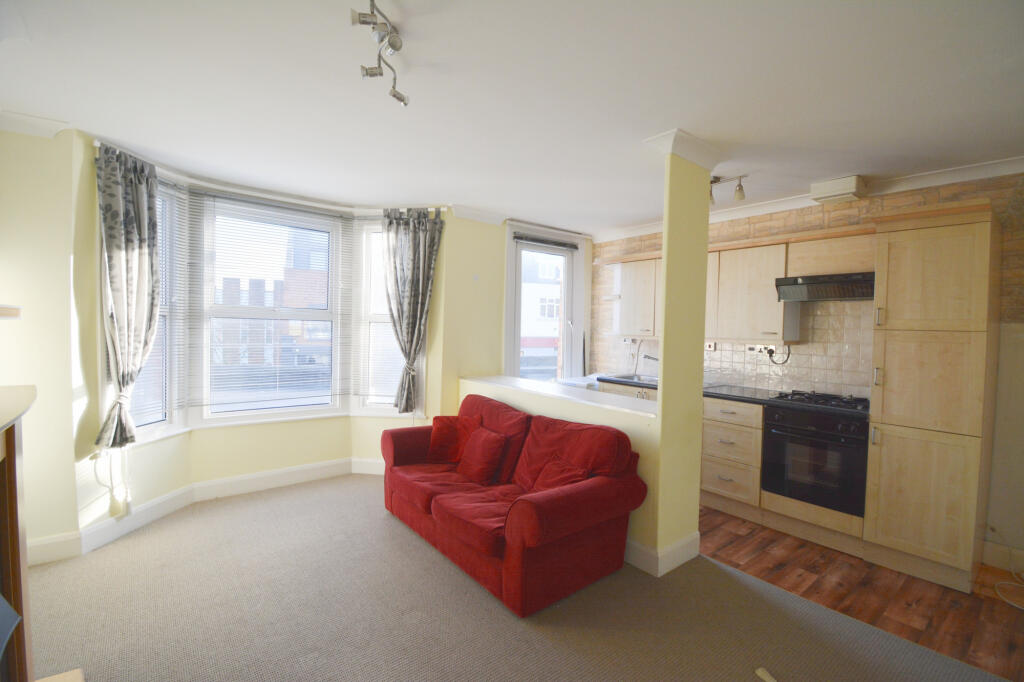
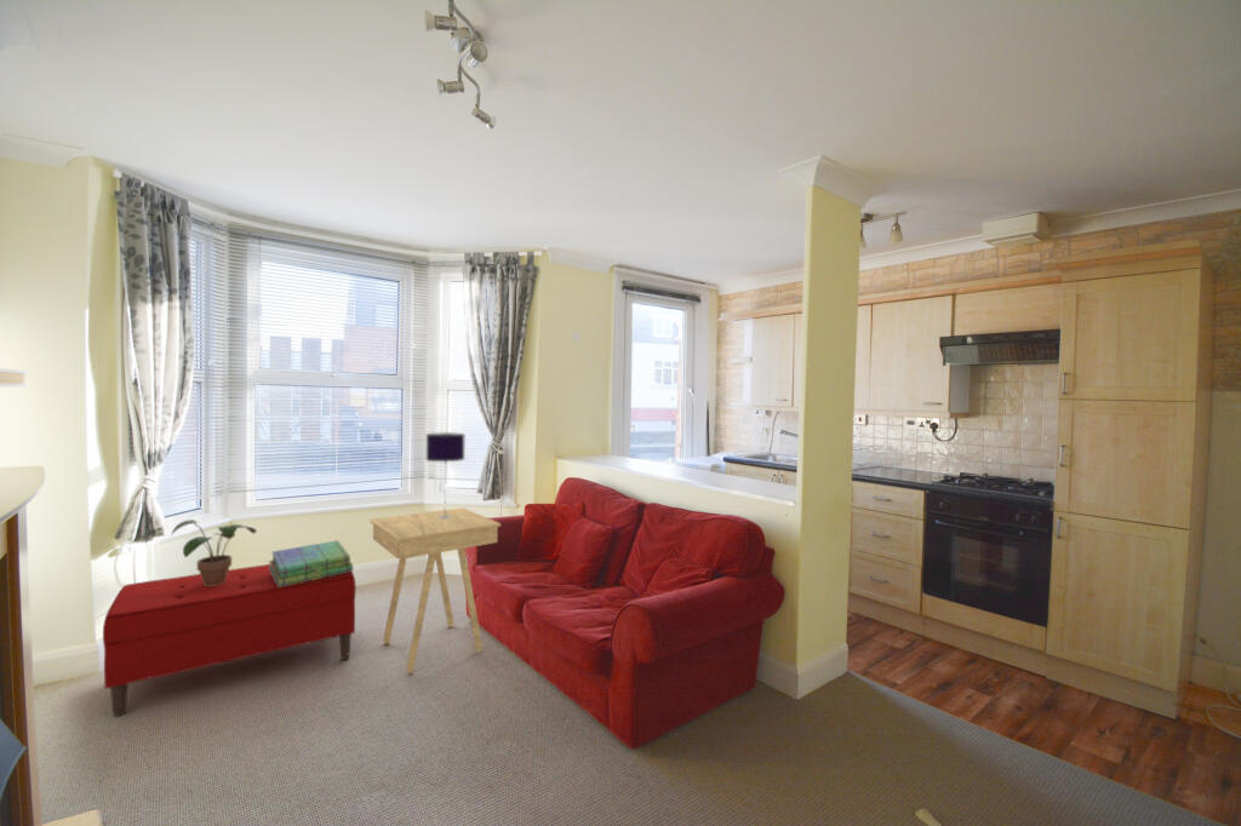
+ stack of books [268,539,354,587]
+ table lamp [424,431,467,518]
+ bench [102,563,358,718]
+ potted plant [171,518,258,586]
+ side table [368,506,502,675]
